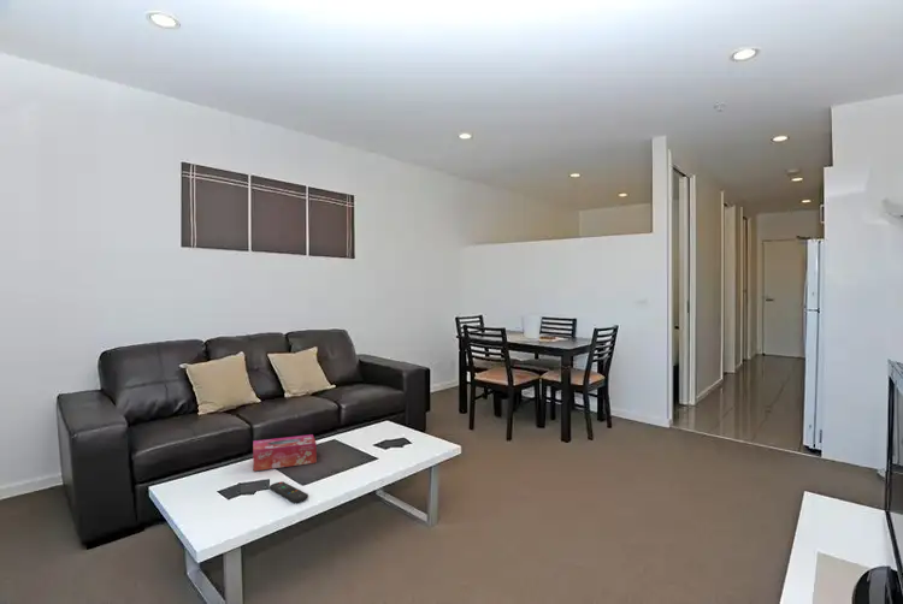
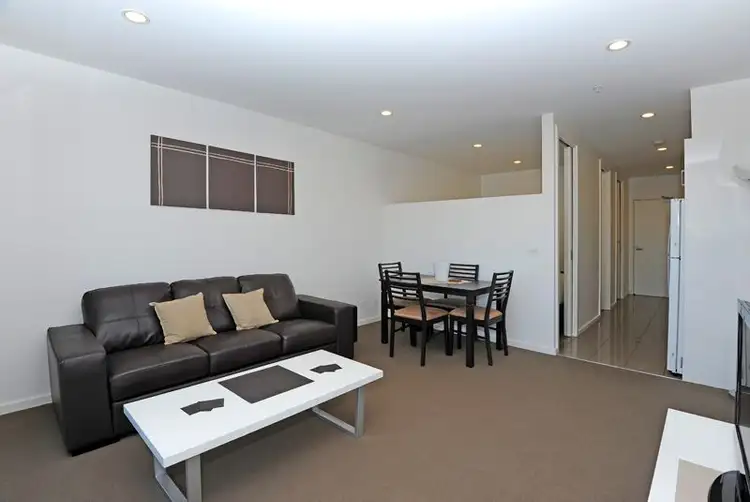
- remote control [268,481,309,504]
- tissue box [252,433,318,472]
